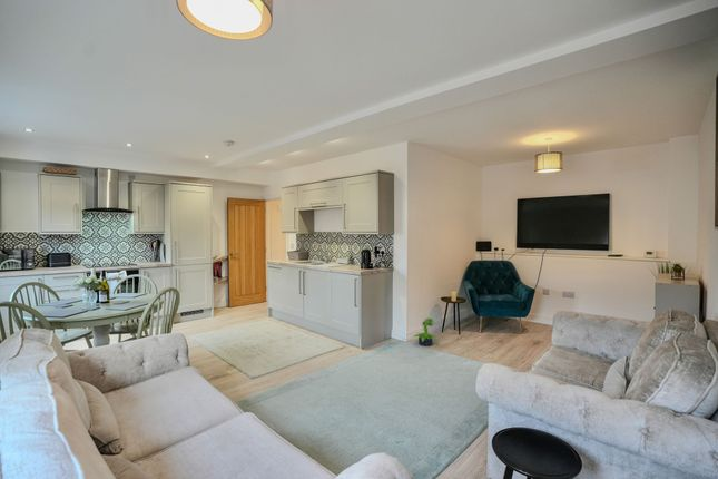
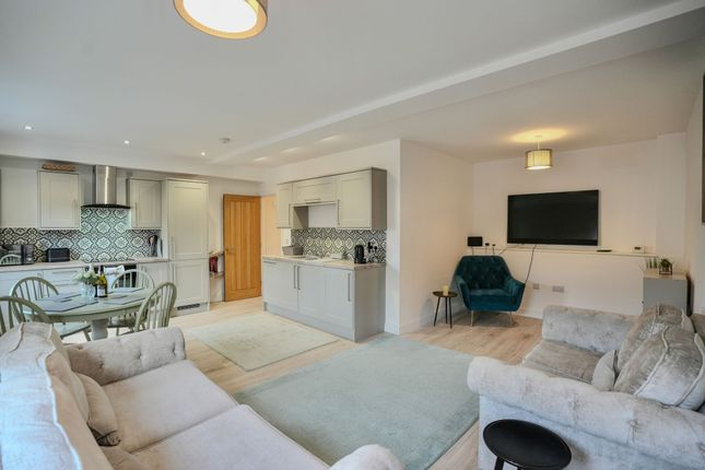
- potted plant [412,316,437,348]
